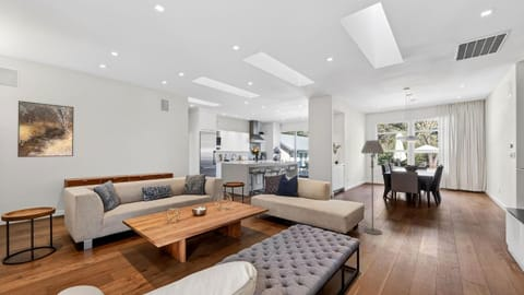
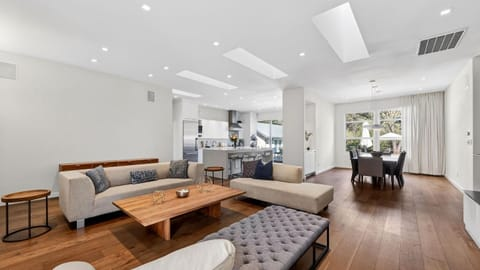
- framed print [16,99,75,158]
- floor lamp [360,139,385,236]
